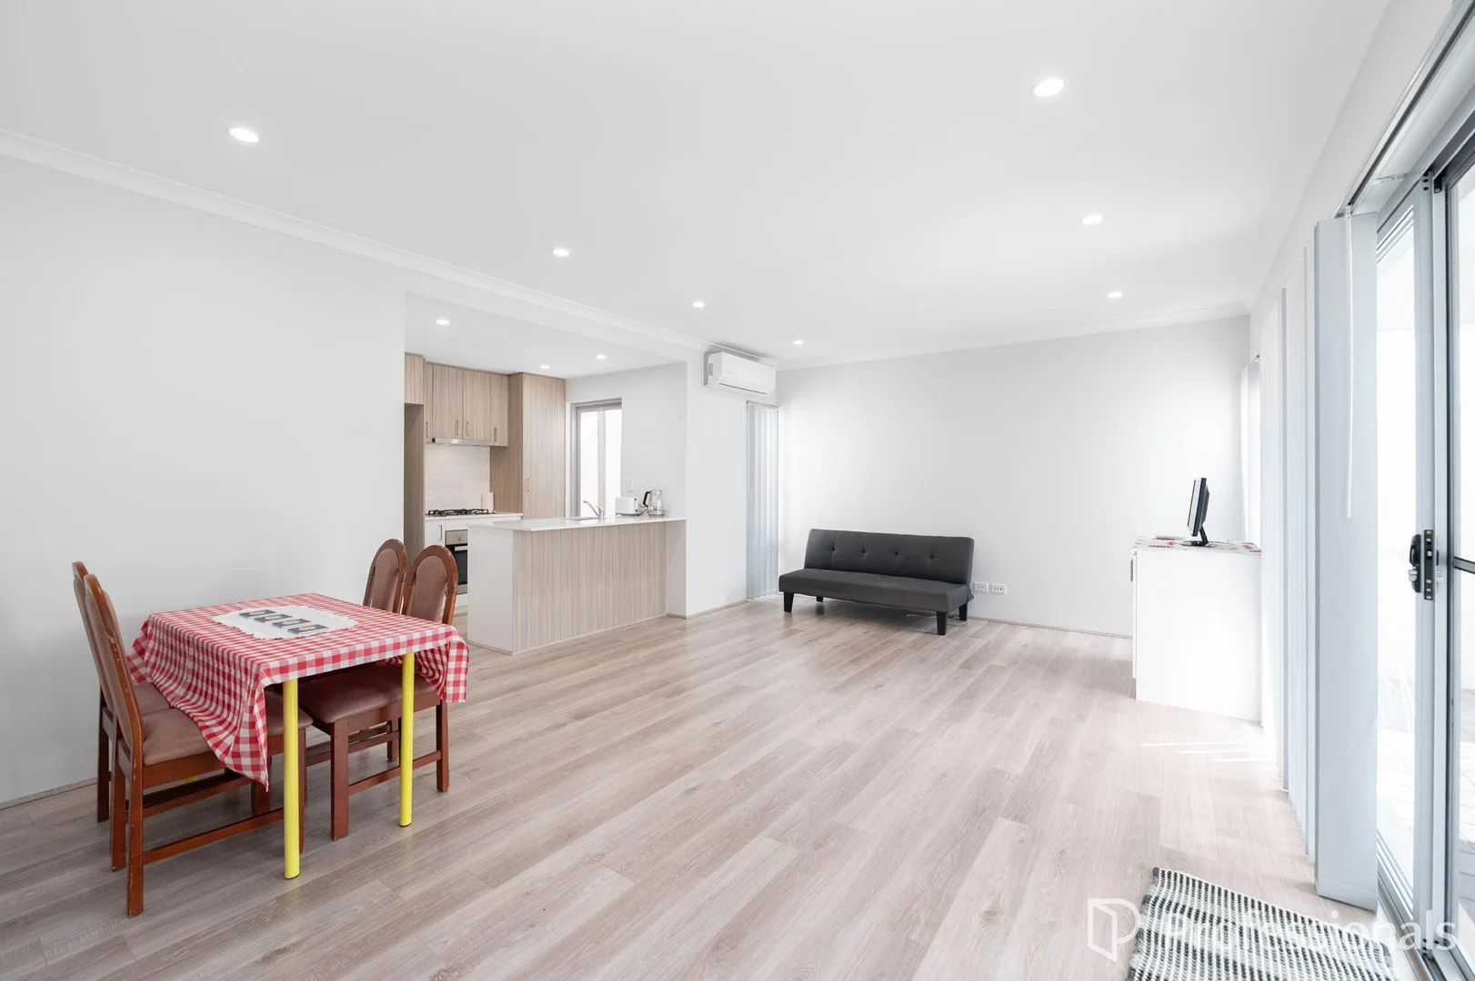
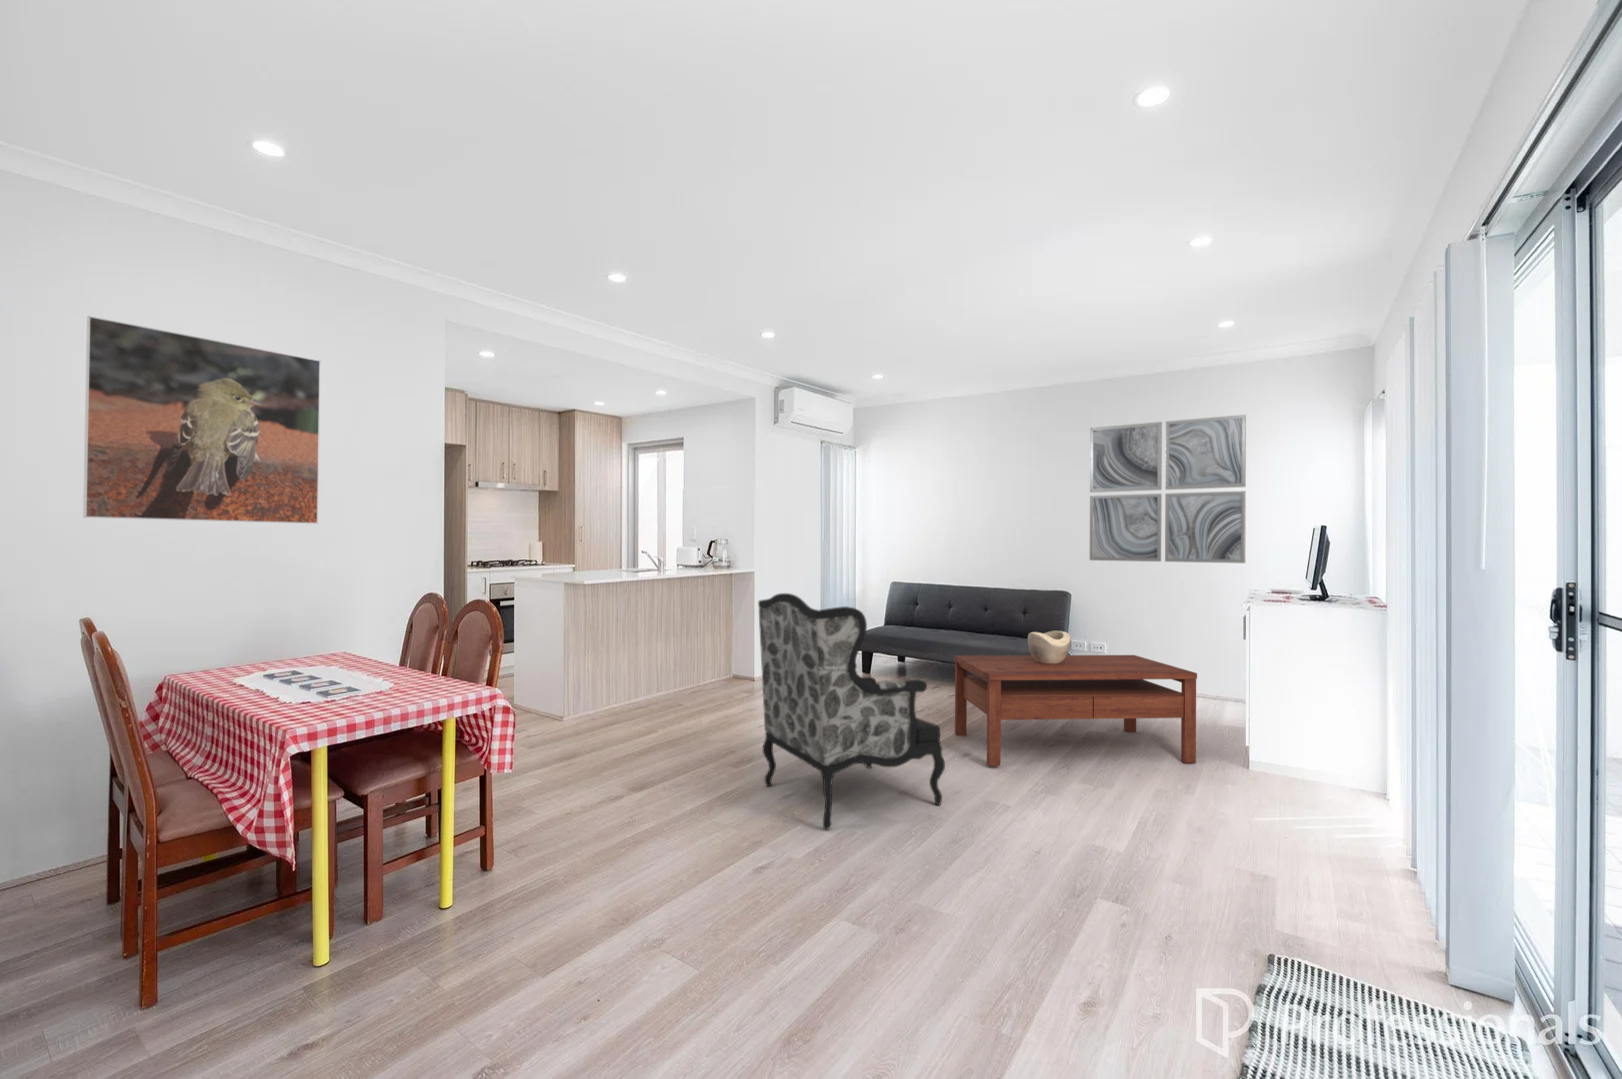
+ wall art [1089,413,1247,565]
+ coffee table [954,654,1198,767]
+ decorative bowl [1027,630,1072,665]
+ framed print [82,314,322,525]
+ armchair [757,592,946,830]
